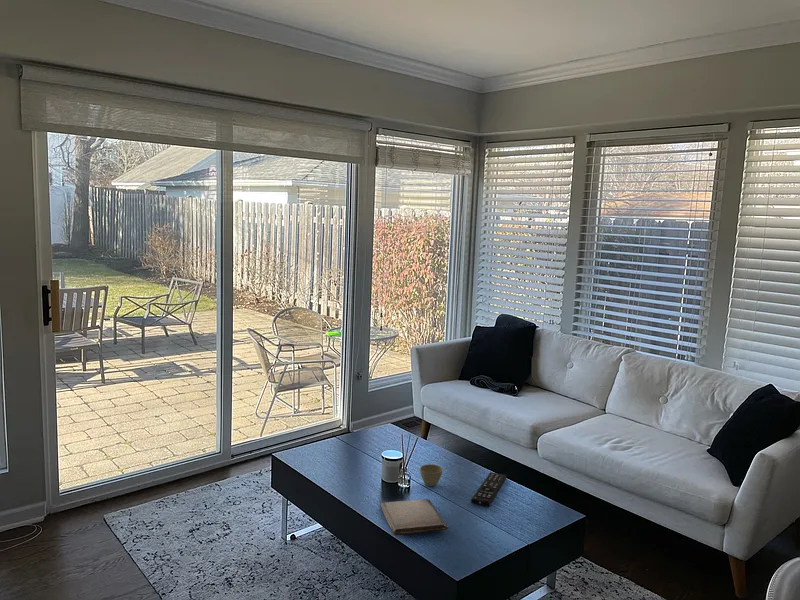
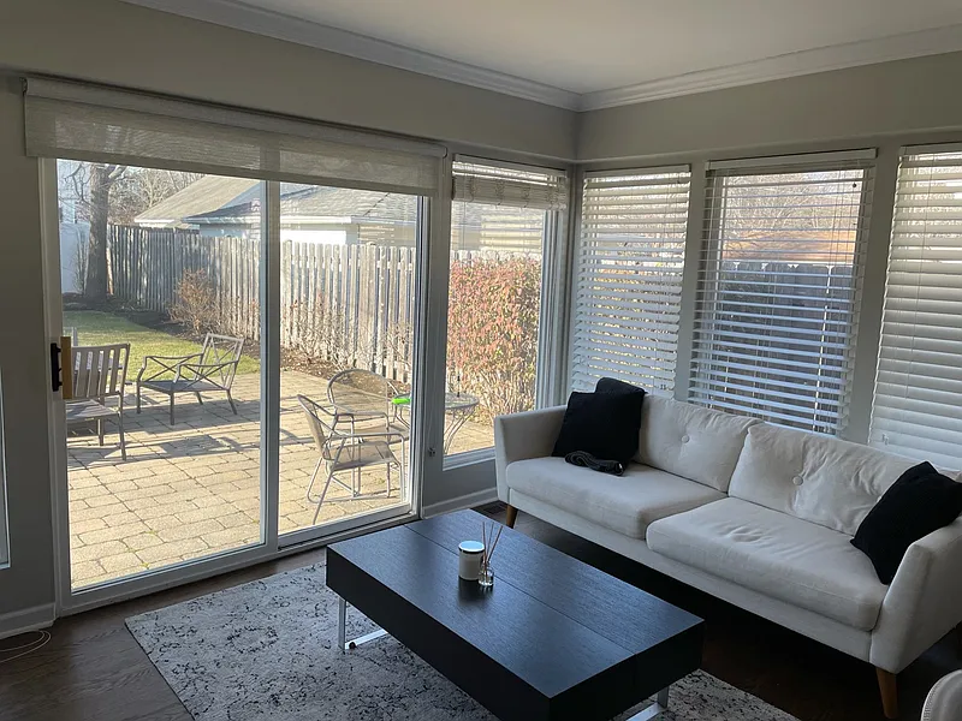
- flower pot [419,463,444,487]
- remote control [470,471,508,507]
- book [380,498,449,536]
